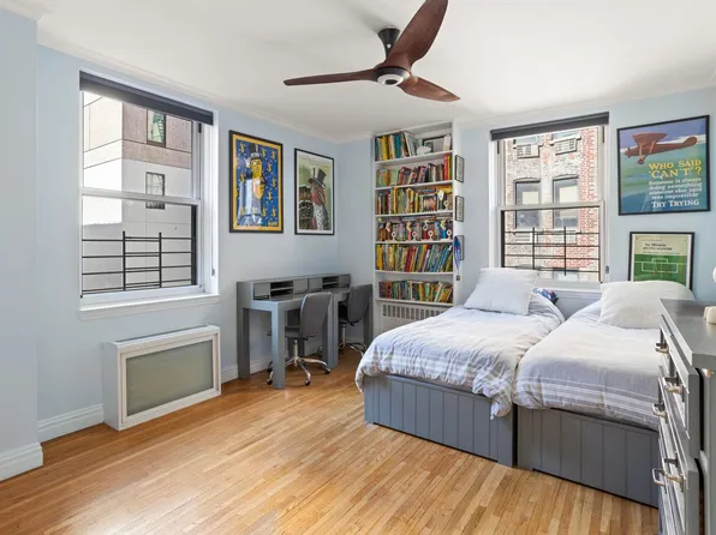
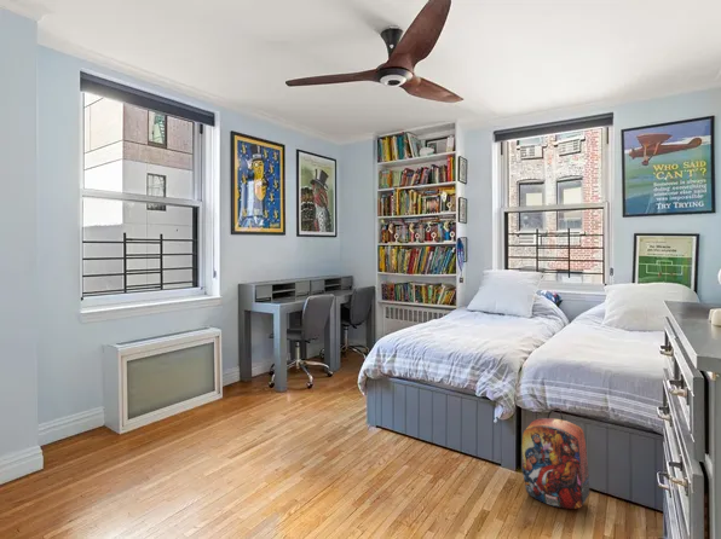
+ backpack [521,407,590,510]
